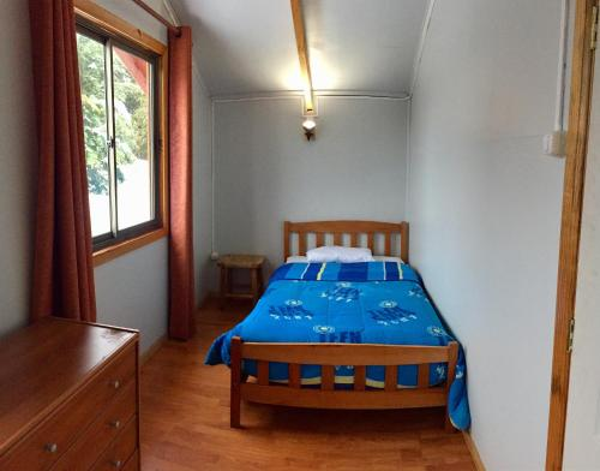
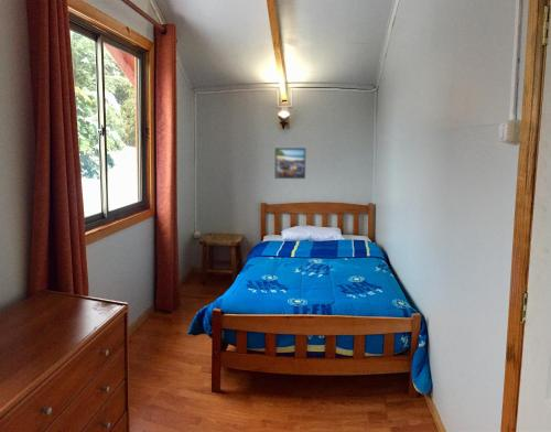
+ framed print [274,147,306,180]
